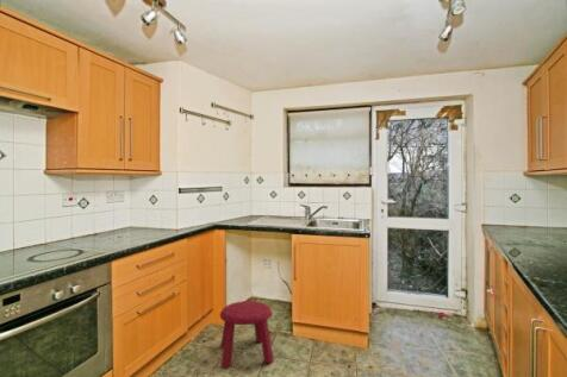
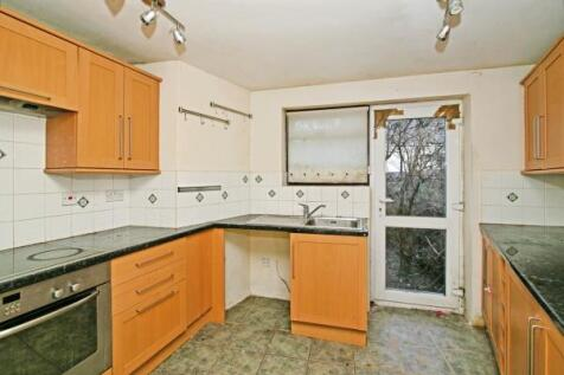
- stool [219,300,275,370]
